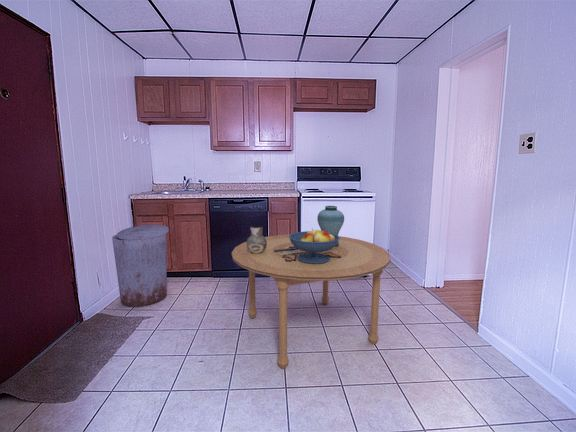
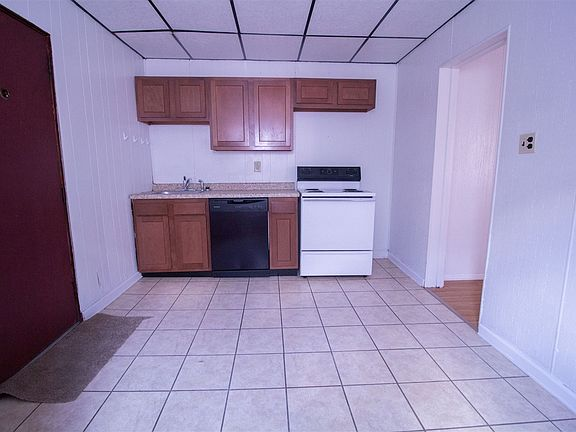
- trash can [111,224,170,308]
- dining table [231,233,392,370]
- fruit bowl [289,227,340,264]
- vase [316,205,345,247]
- ceramic pitcher [246,226,267,254]
